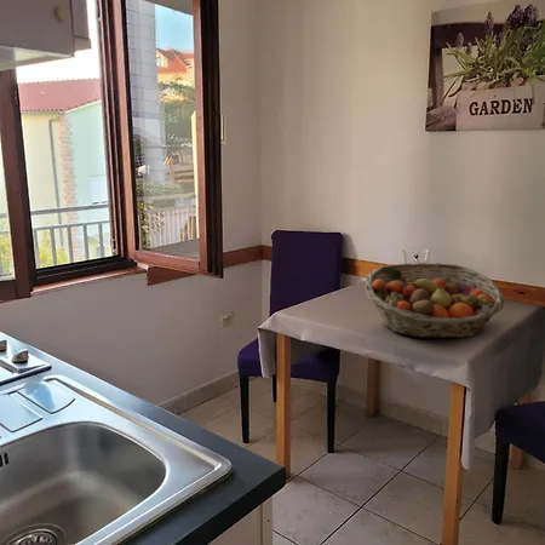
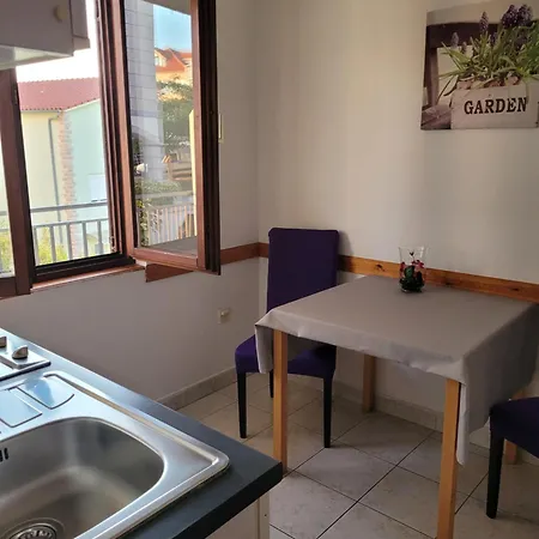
- fruit basket [365,262,505,339]
